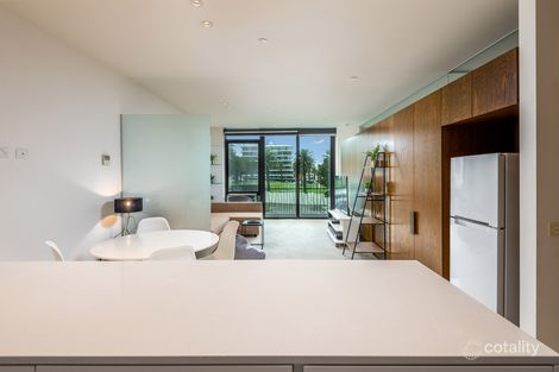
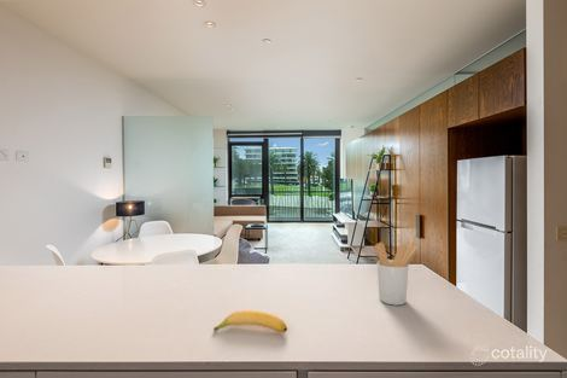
+ banana [212,309,288,333]
+ utensil holder [374,242,417,307]
